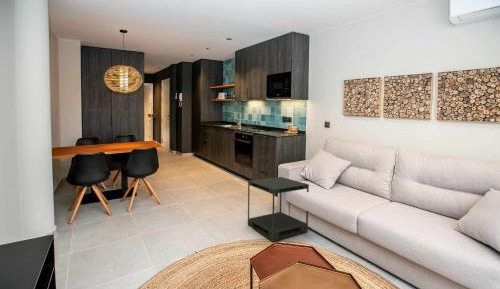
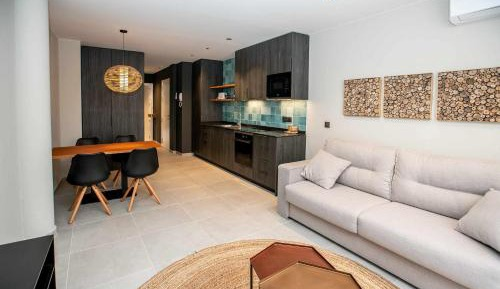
- side table [247,176,310,242]
